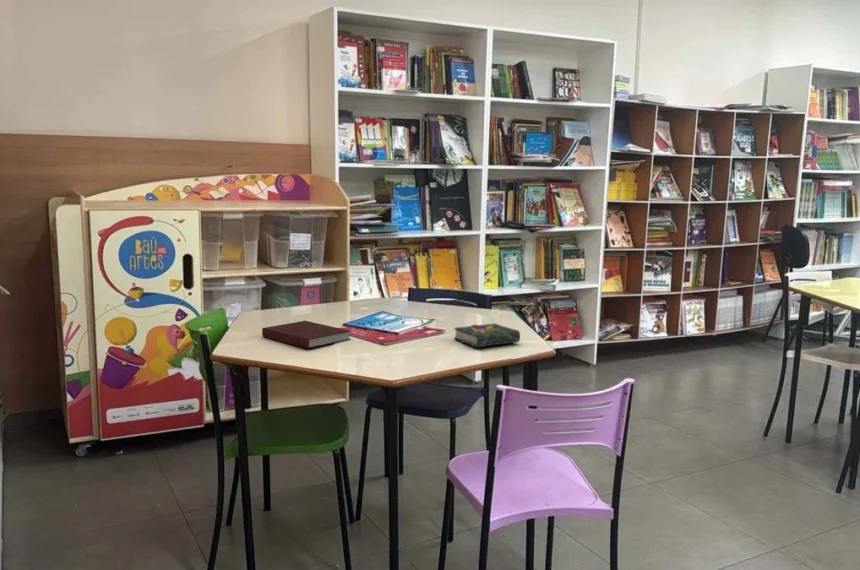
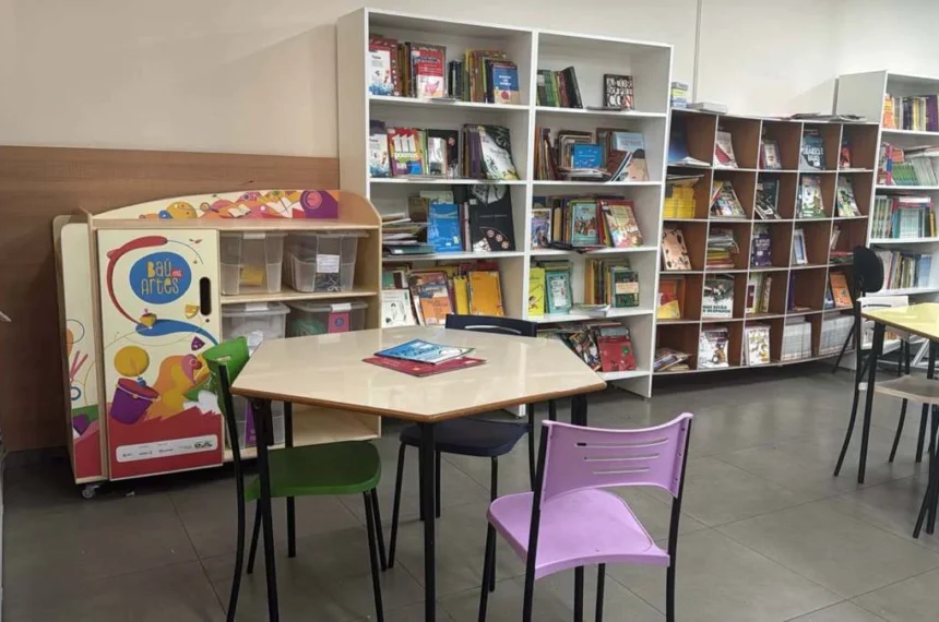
- book [453,322,521,348]
- notebook [261,320,352,350]
